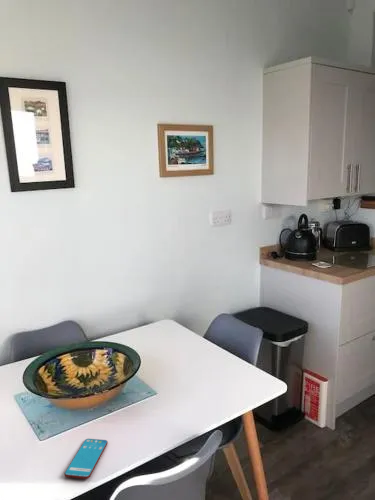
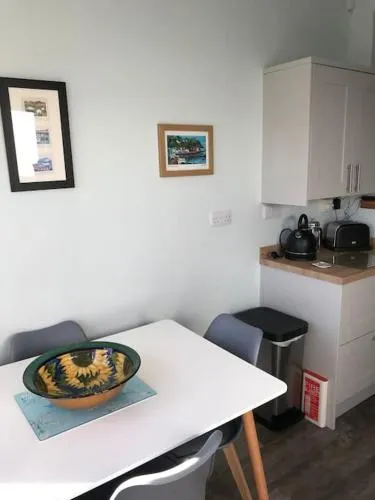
- smartphone [64,438,109,480]
